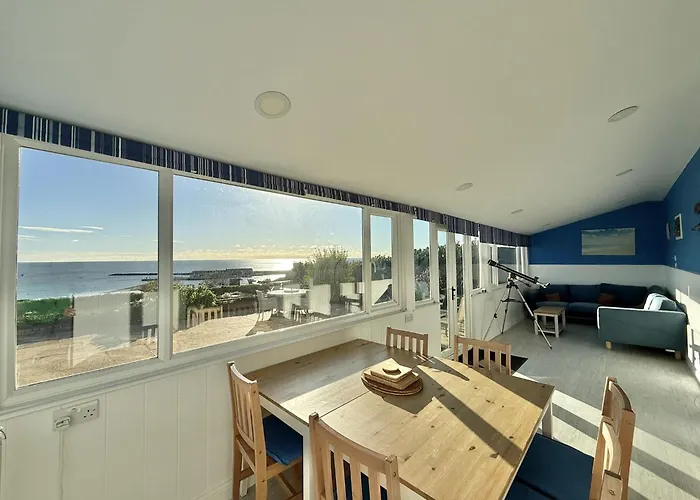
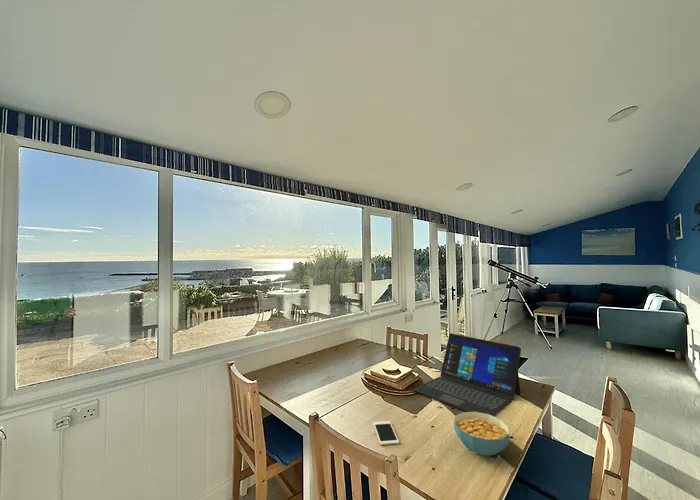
+ cereal bowl [453,411,511,456]
+ cell phone [372,420,400,446]
+ laptop [412,333,522,416]
